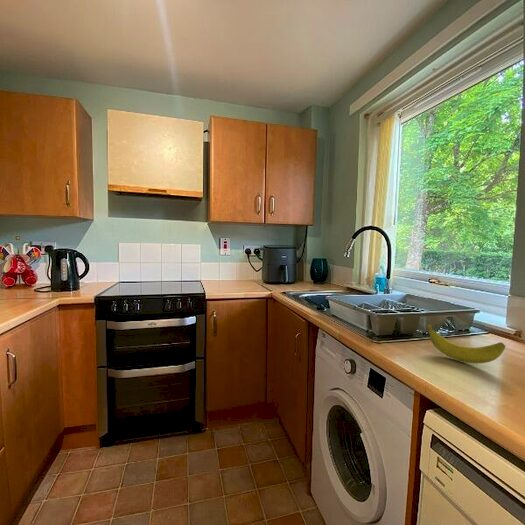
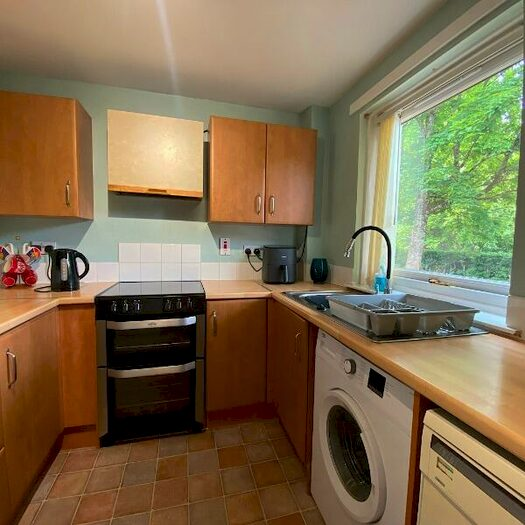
- banana [426,324,506,364]
